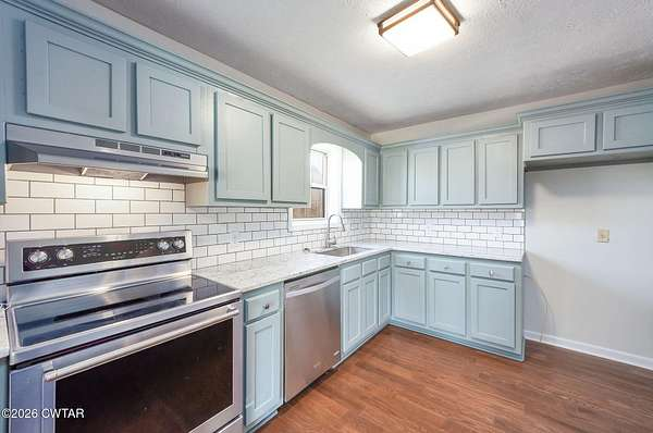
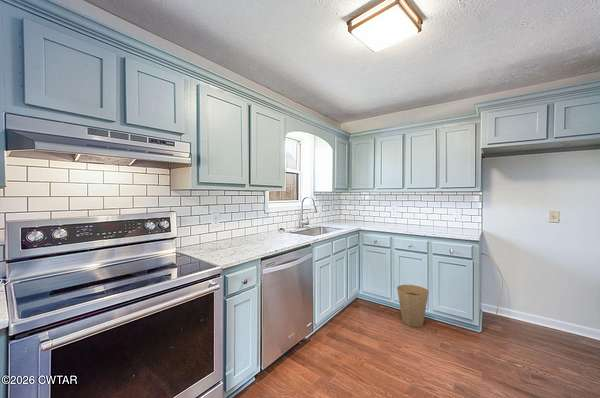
+ trash can [396,284,430,328]
